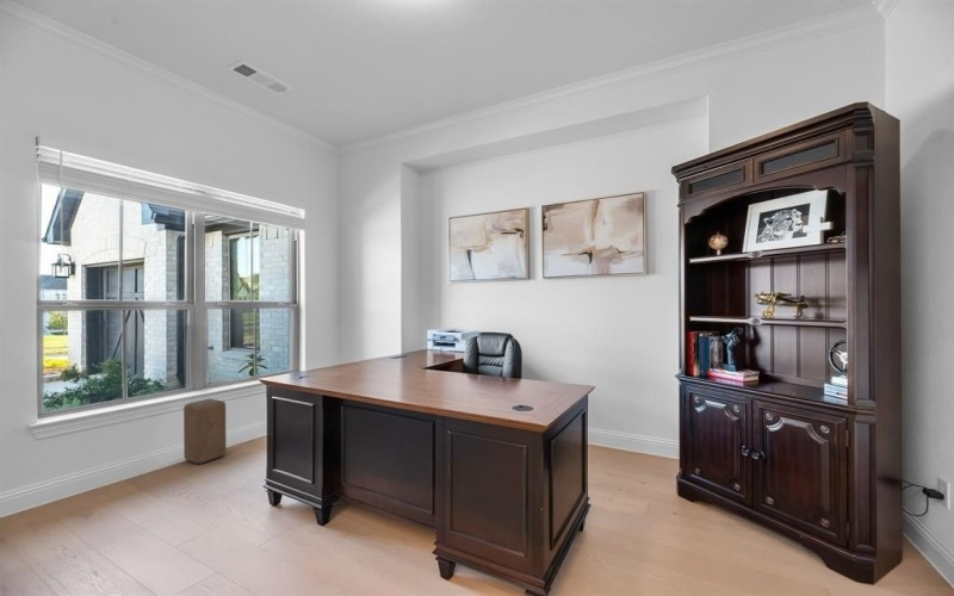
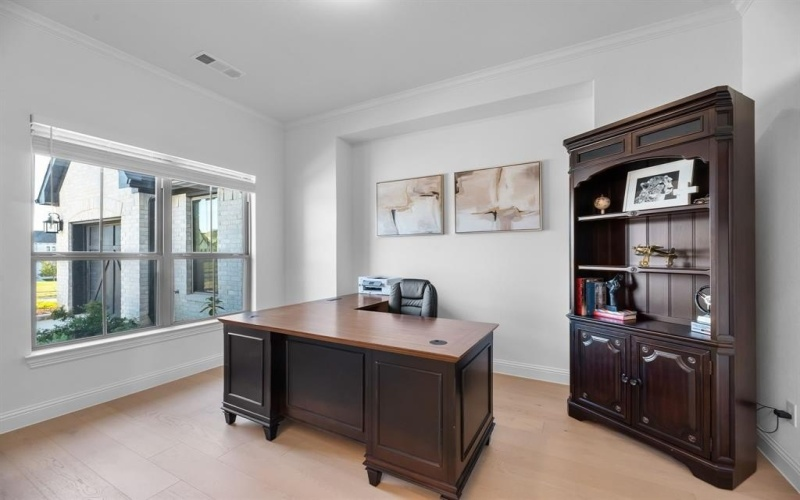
- stool [182,398,228,465]
